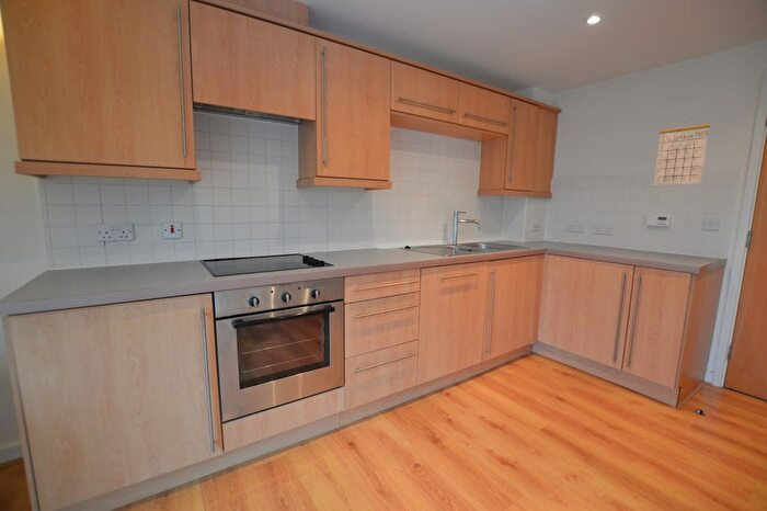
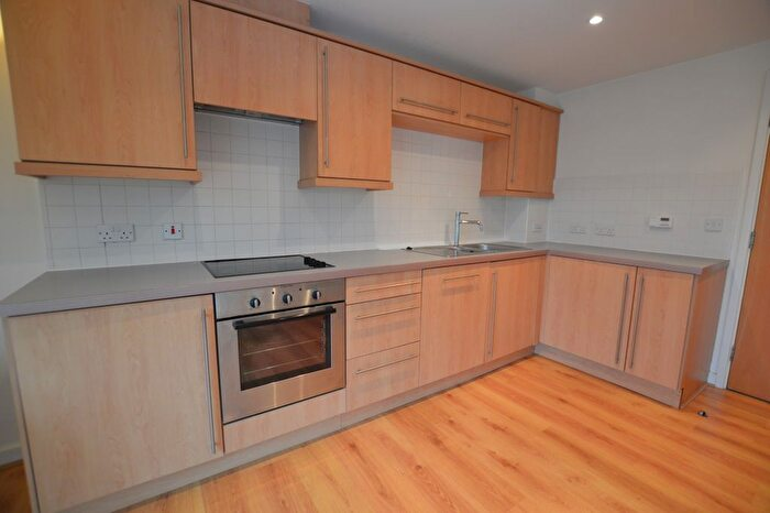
- calendar [653,113,711,185]
